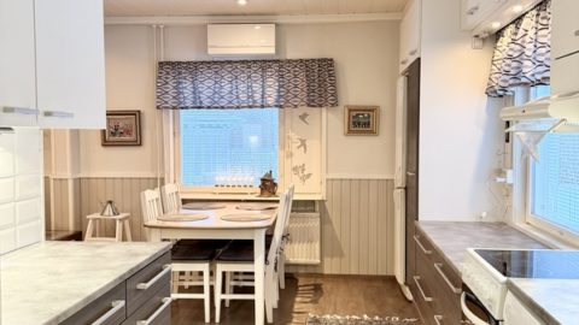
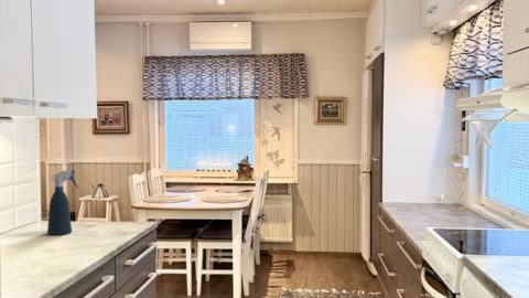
+ spray bottle [46,169,79,236]
